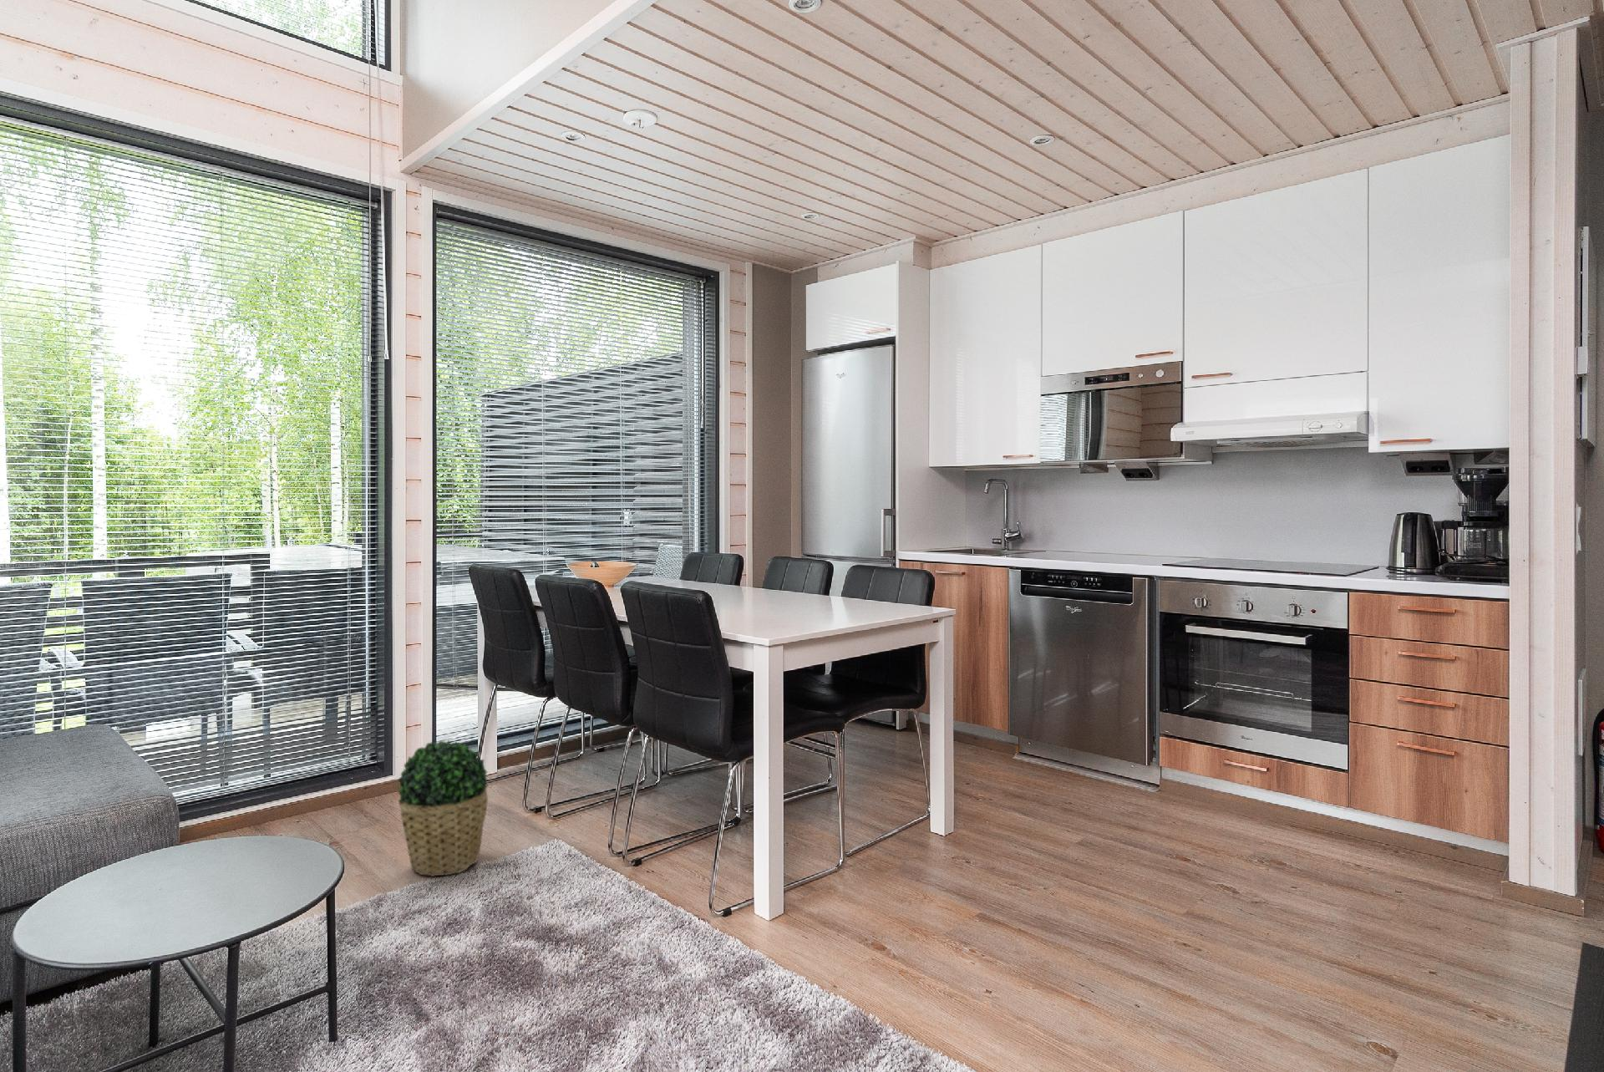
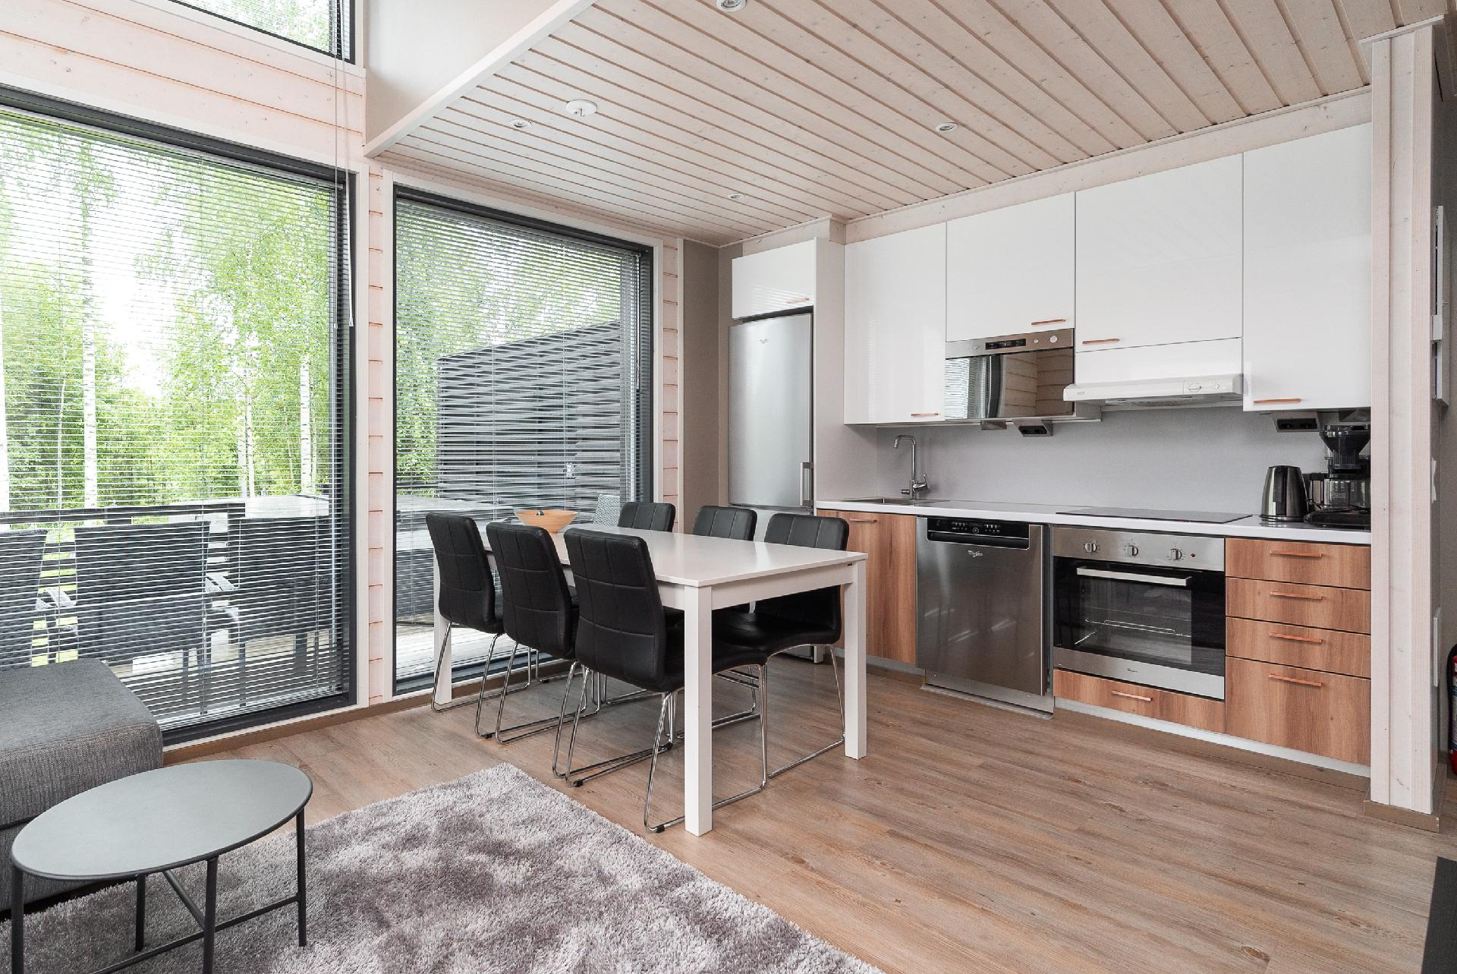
- potted plant [397,739,489,877]
